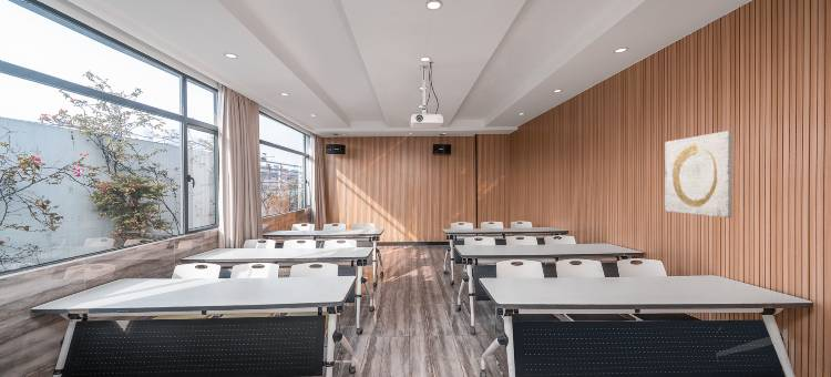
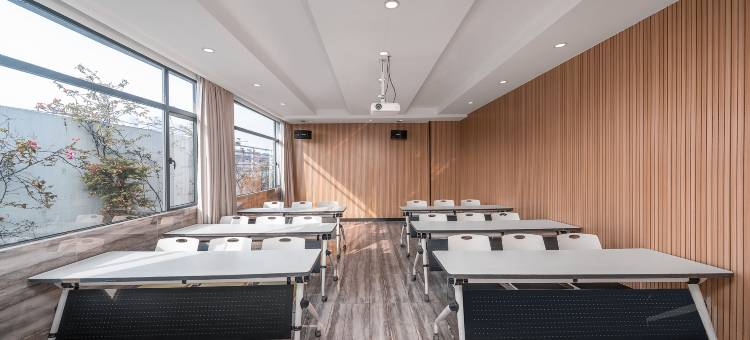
- wall art [664,130,733,218]
